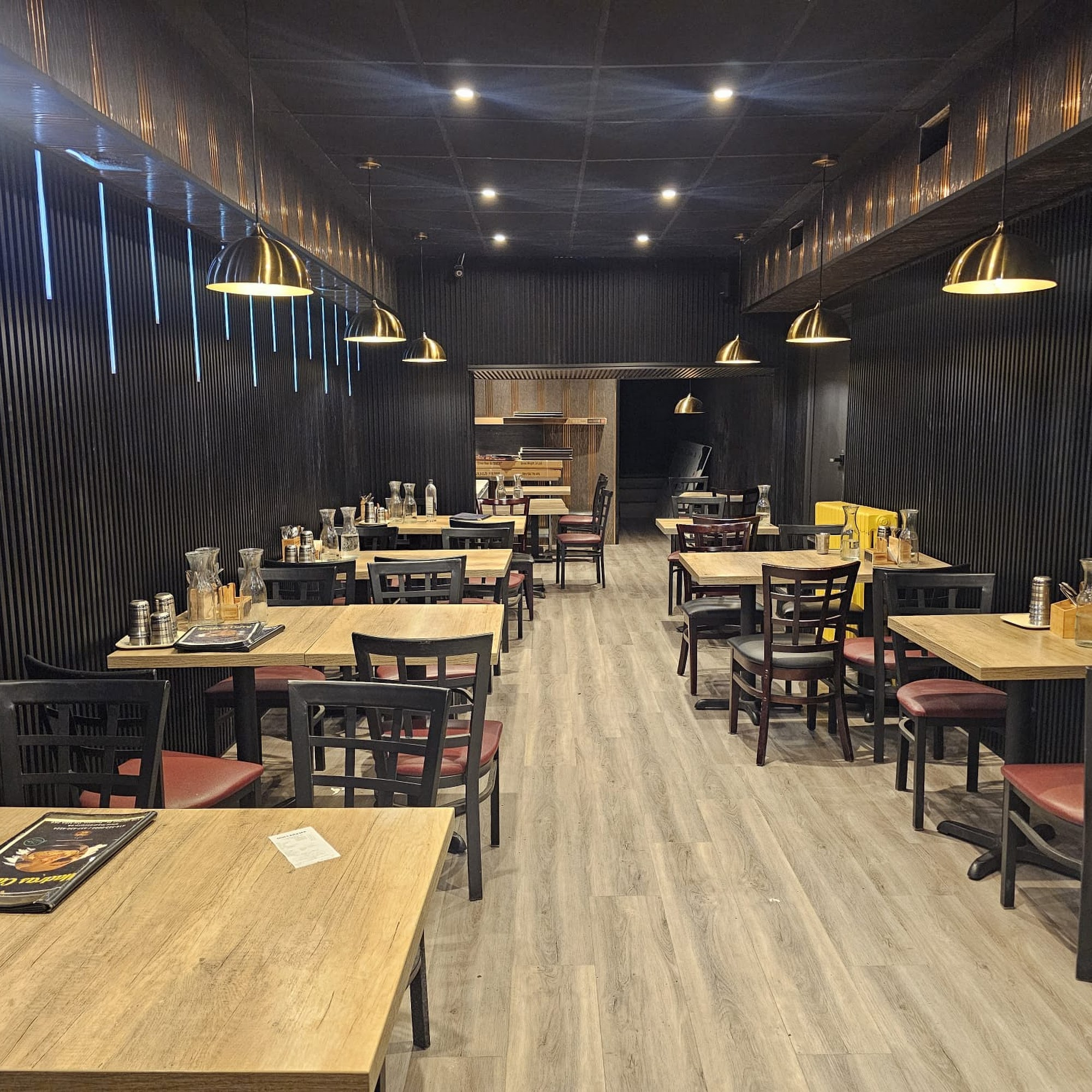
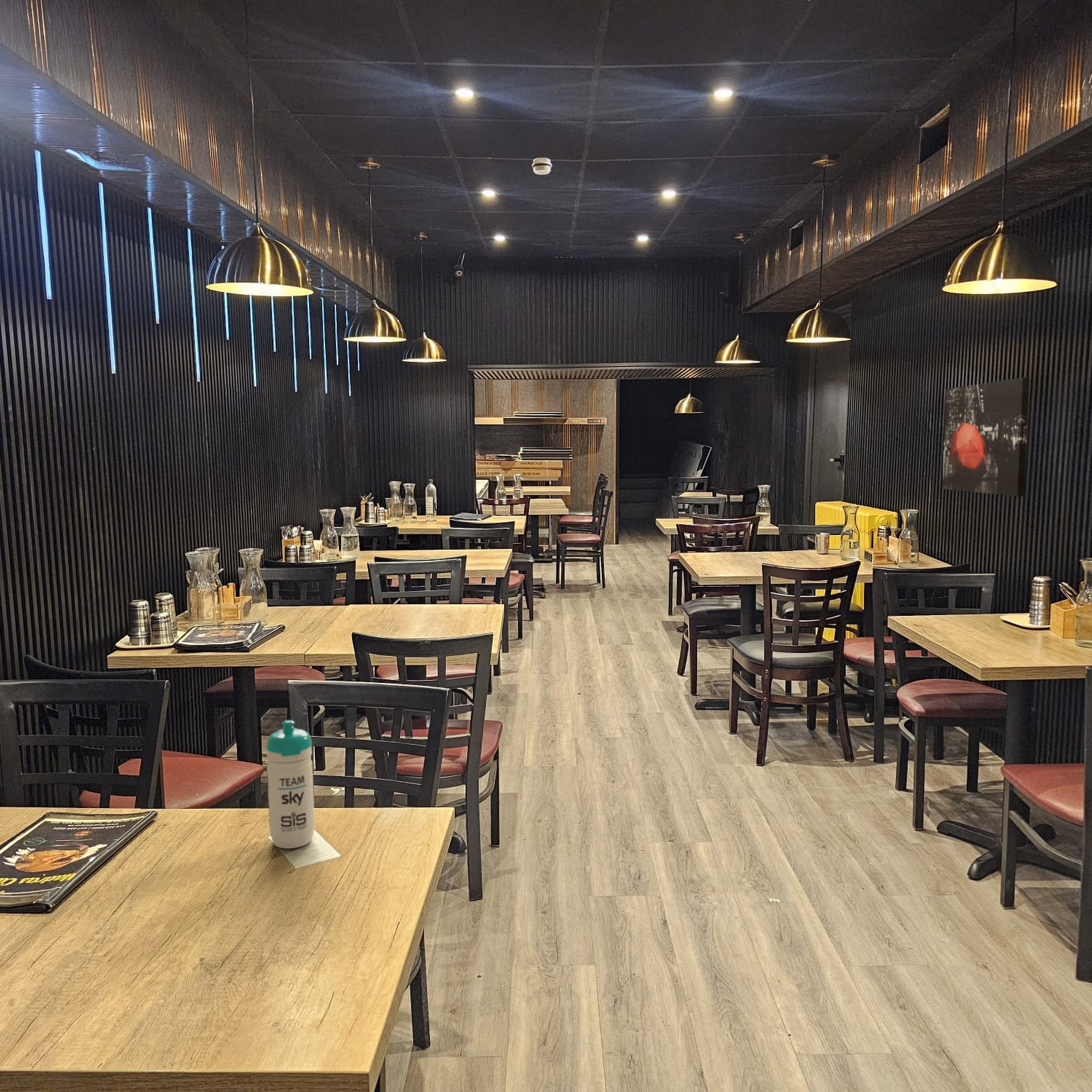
+ water bottle [265,720,315,849]
+ wall art [942,377,1030,497]
+ smoke detector [531,157,553,175]
